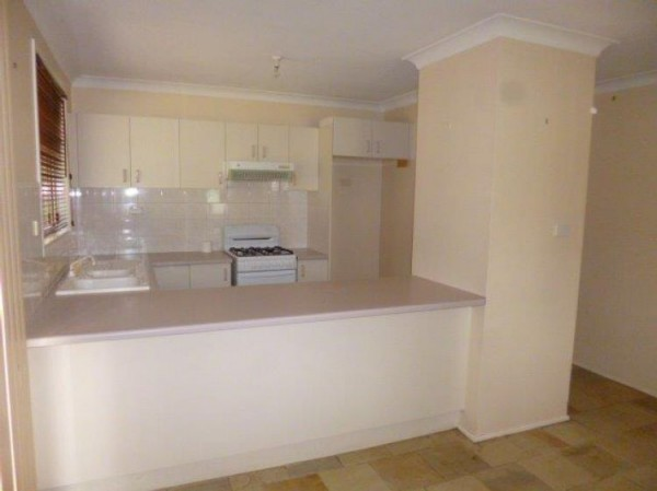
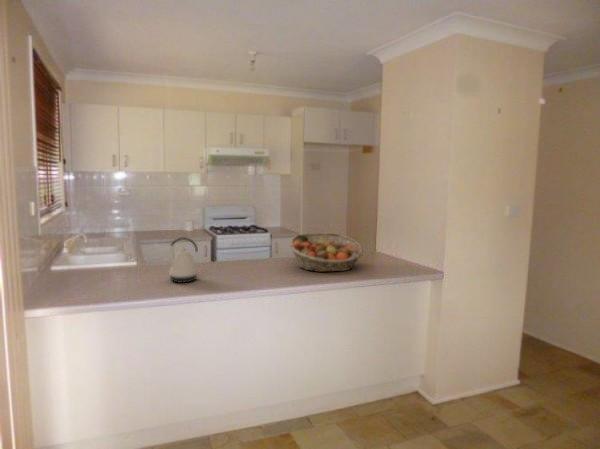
+ kettle [163,236,201,284]
+ fruit basket [288,232,364,273]
